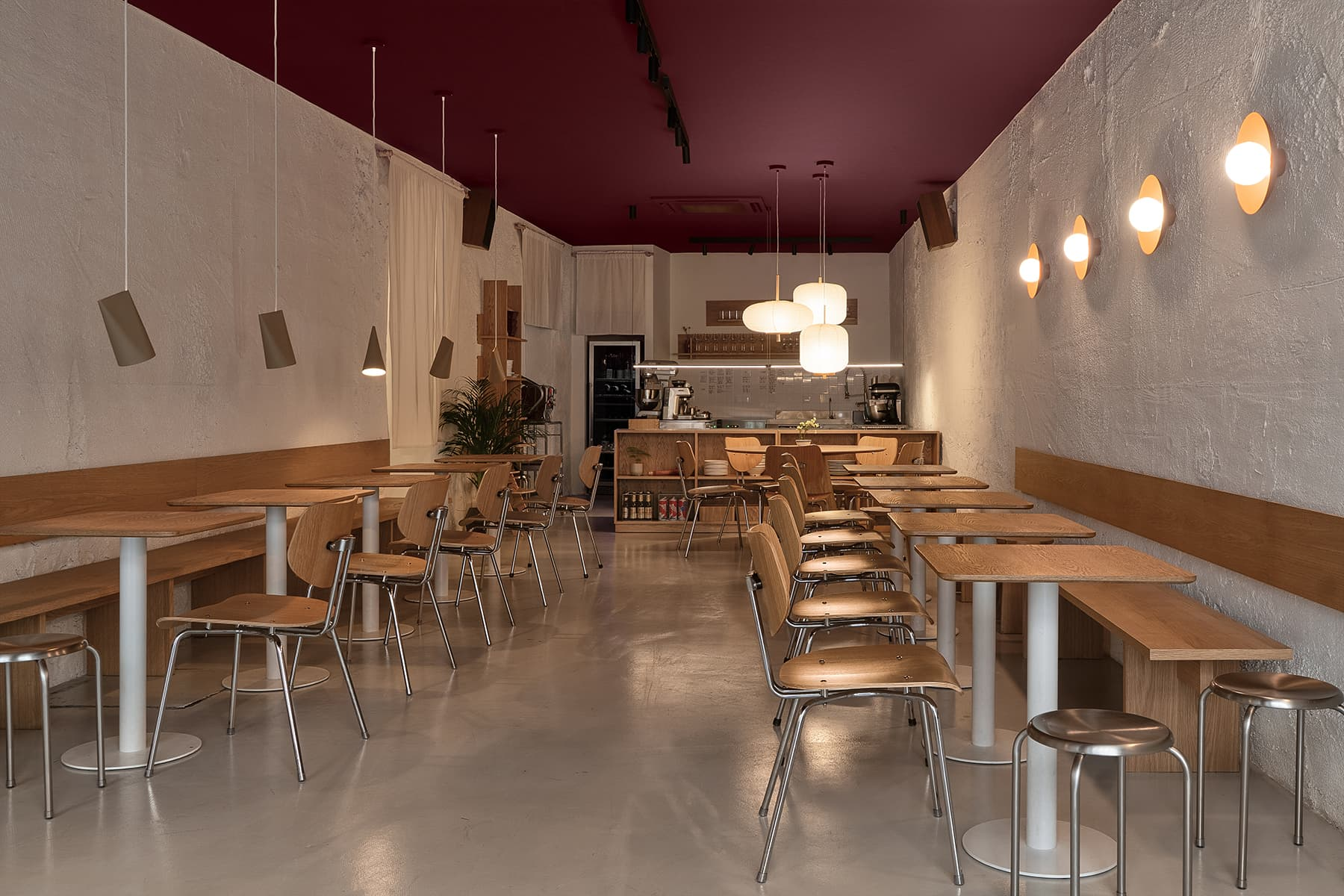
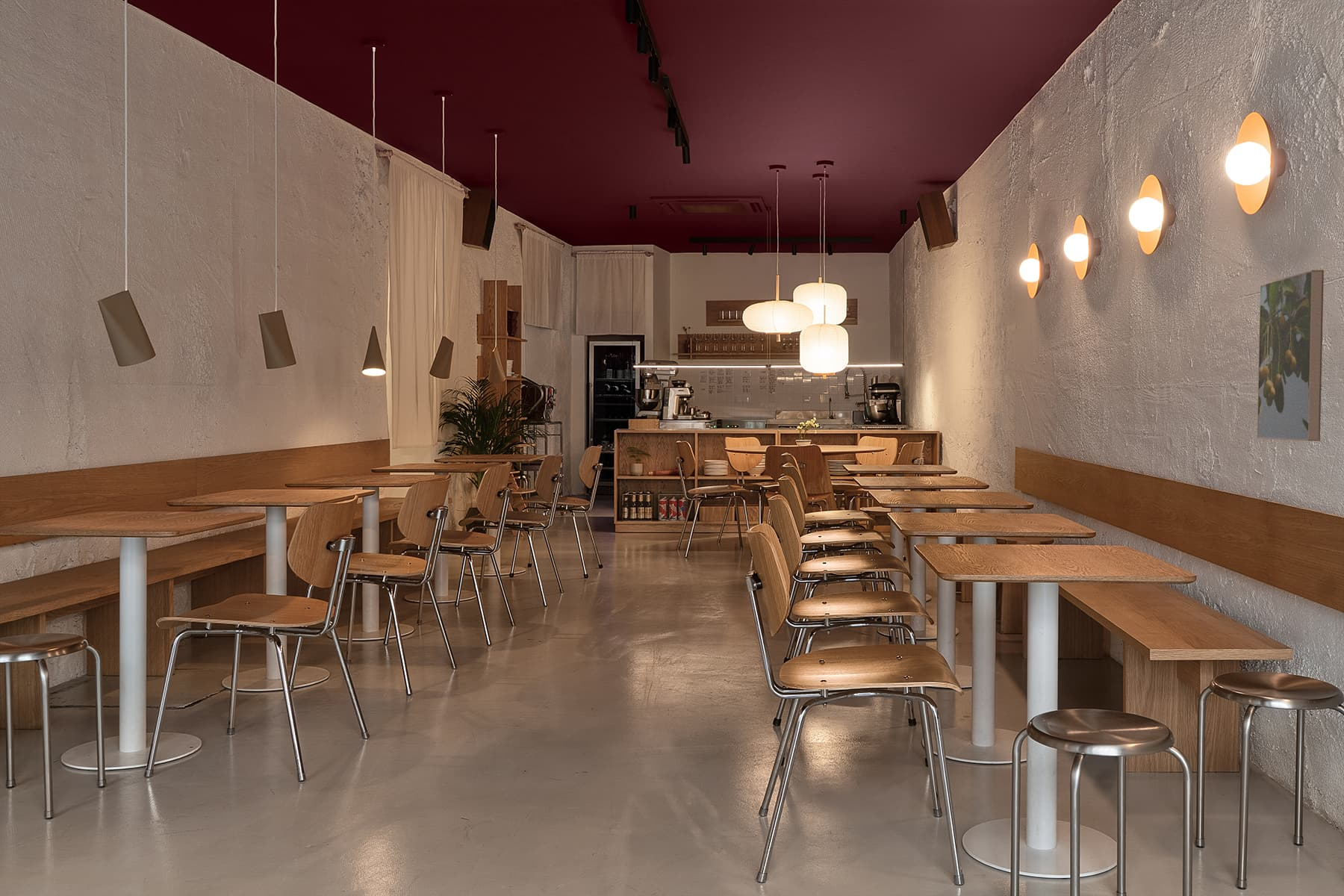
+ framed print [1256,270,1325,442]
